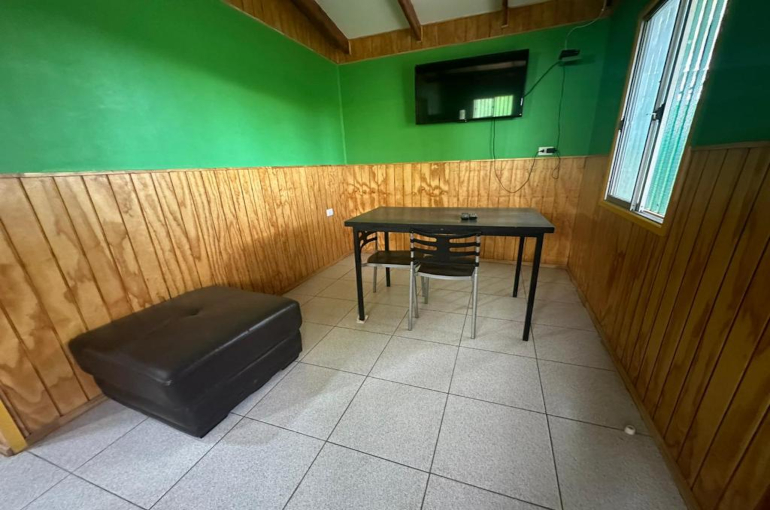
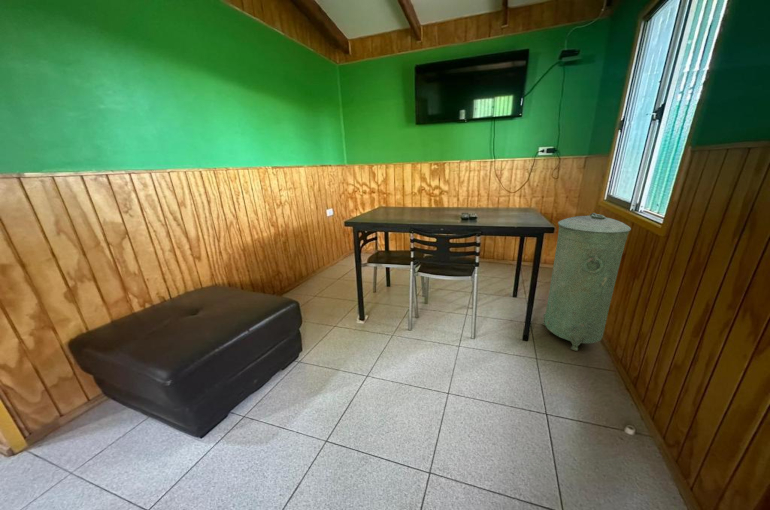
+ trash can [541,212,632,352]
